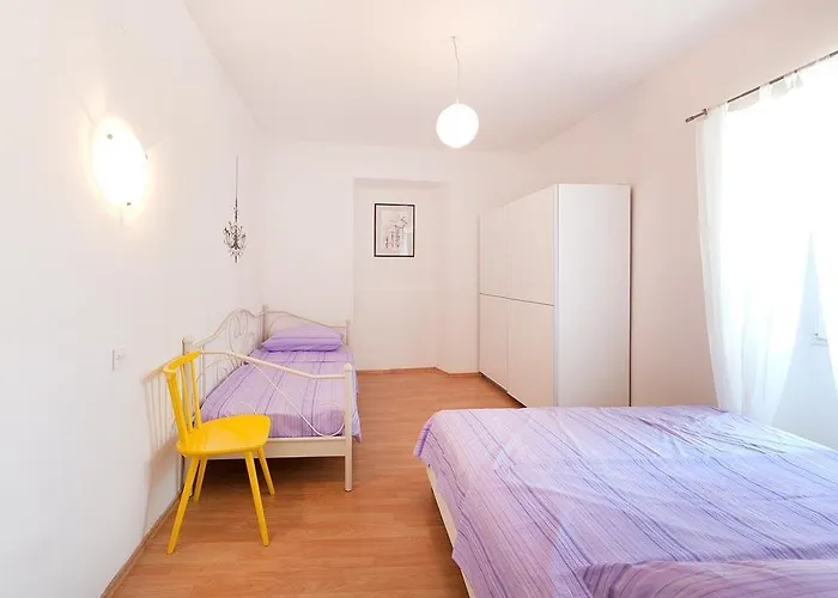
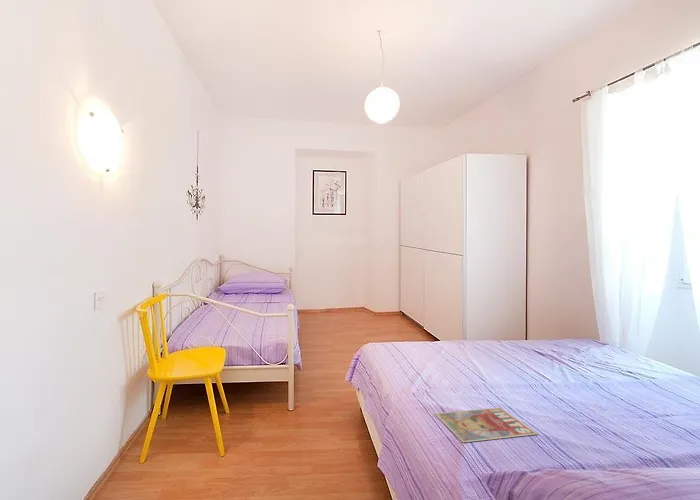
+ magazine [433,406,539,443]
